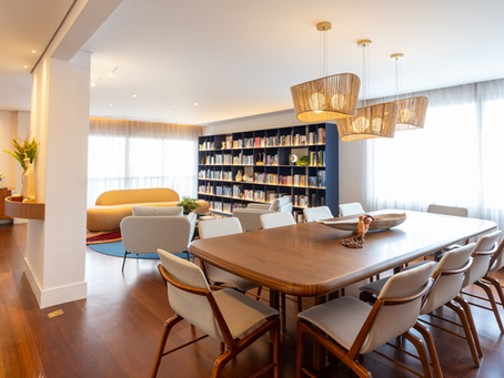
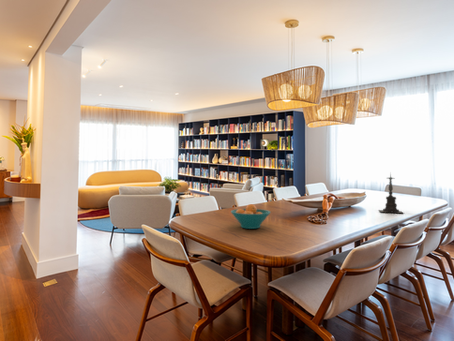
+ fruit bowl [230,203,272,230]
+ candle holder [378,172,404,214]
